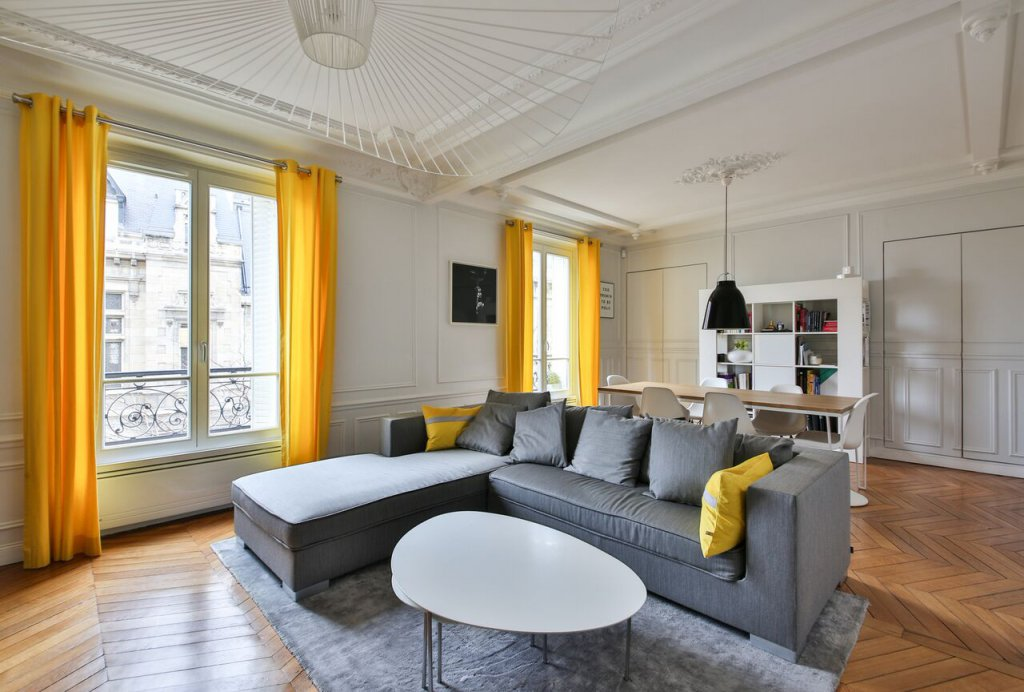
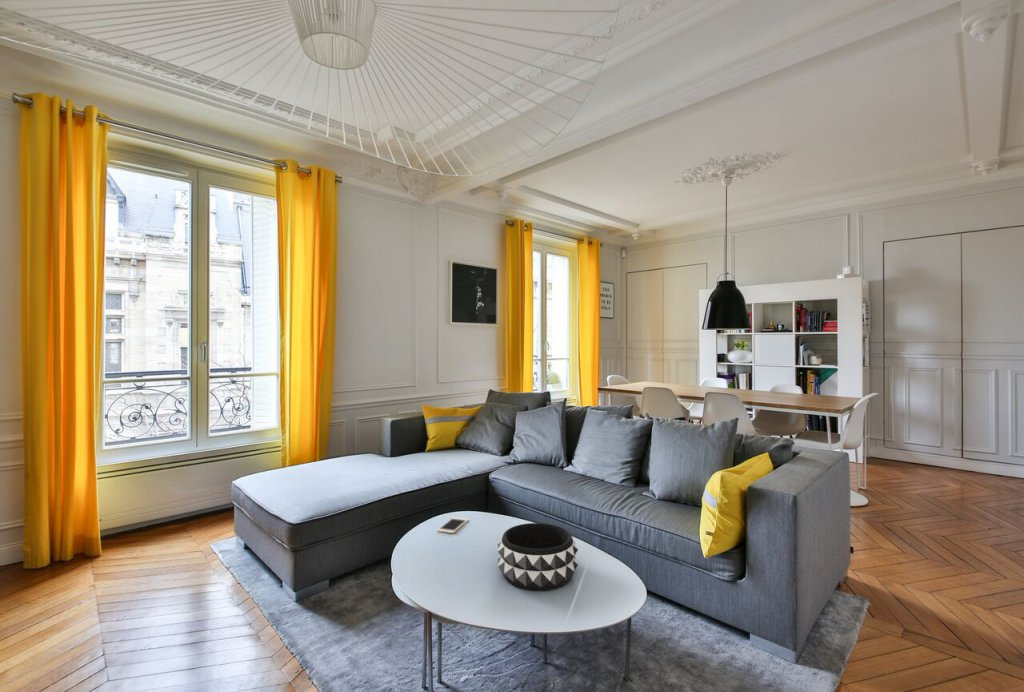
+ cell phone [436,516,470,534]
+ decorative bowl [497,522,579,592]
